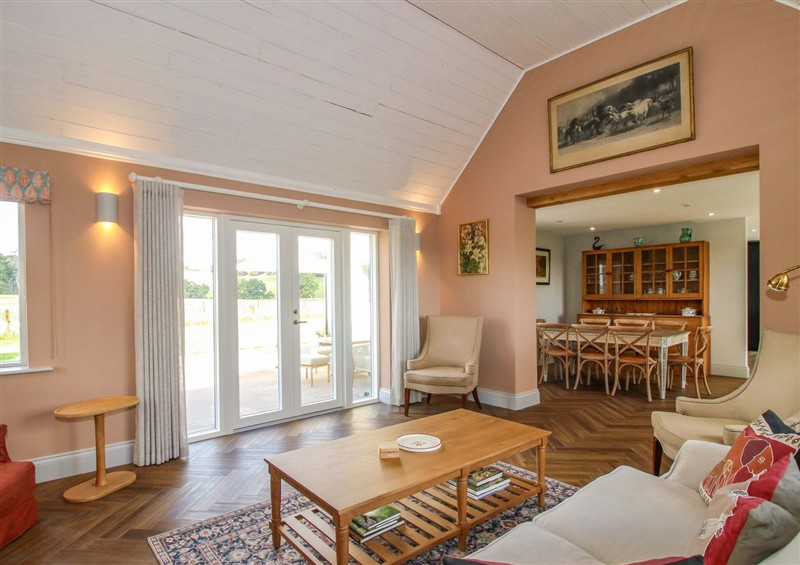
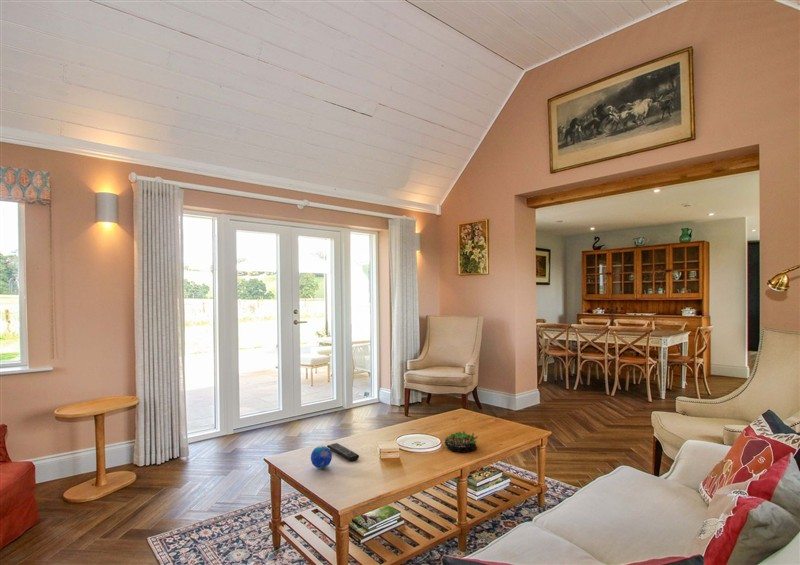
+ succulent plant [443,430,479,454]
+ decorative orb [310,445,333,469]
+ remote control [326,442,360,462]
